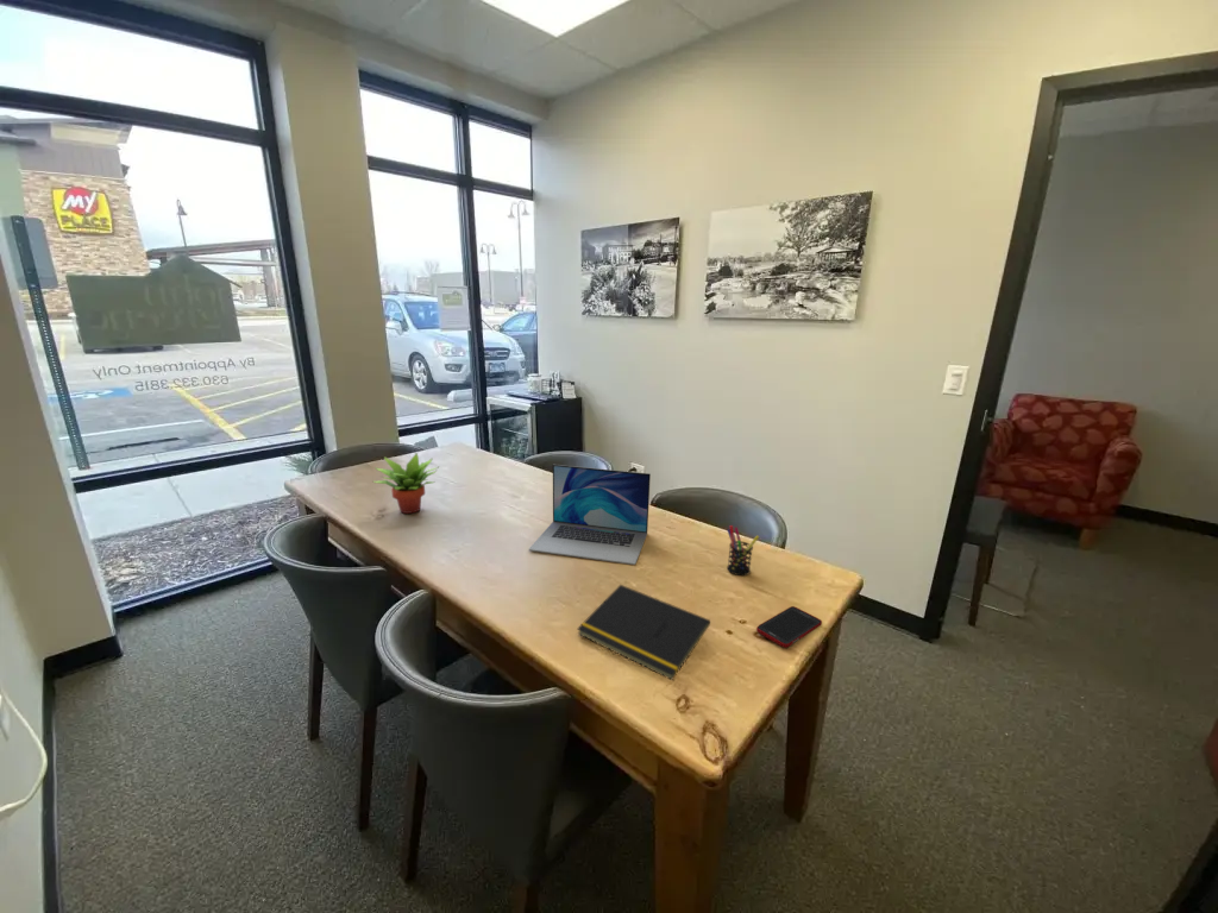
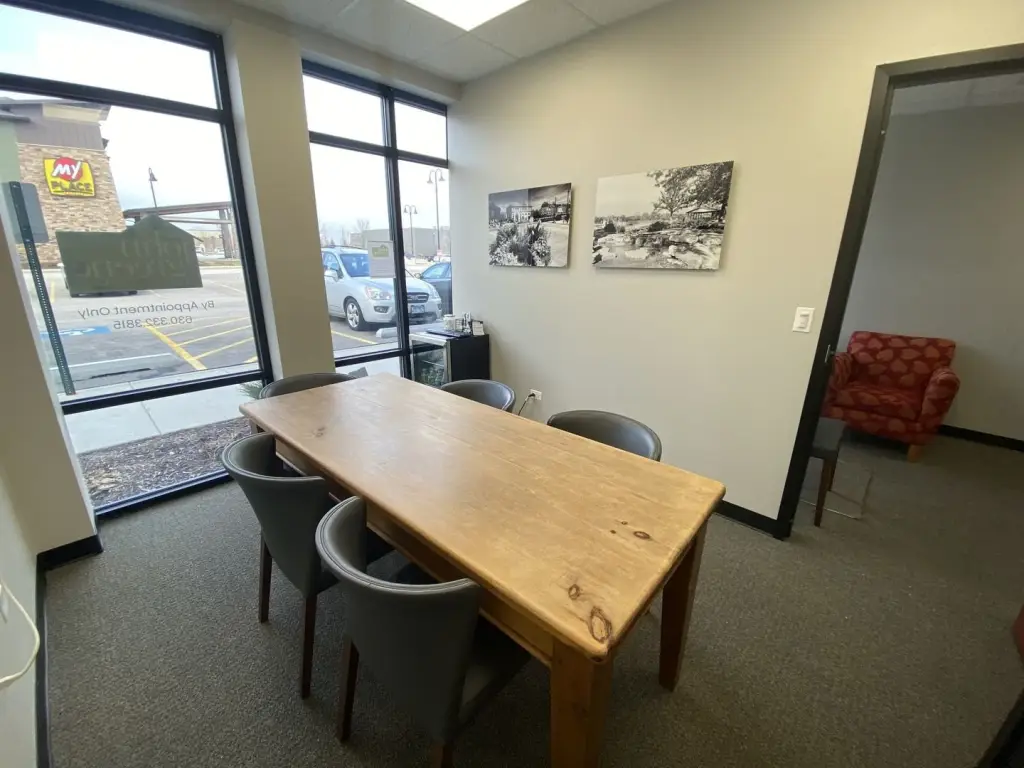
- pen holder [726,524,760,577]
- laptop [527,464,652,566]
- notepad [576,584,711,681]
- succulent plant [372,452,441,515]
- cell phone [755,605,823,649]
